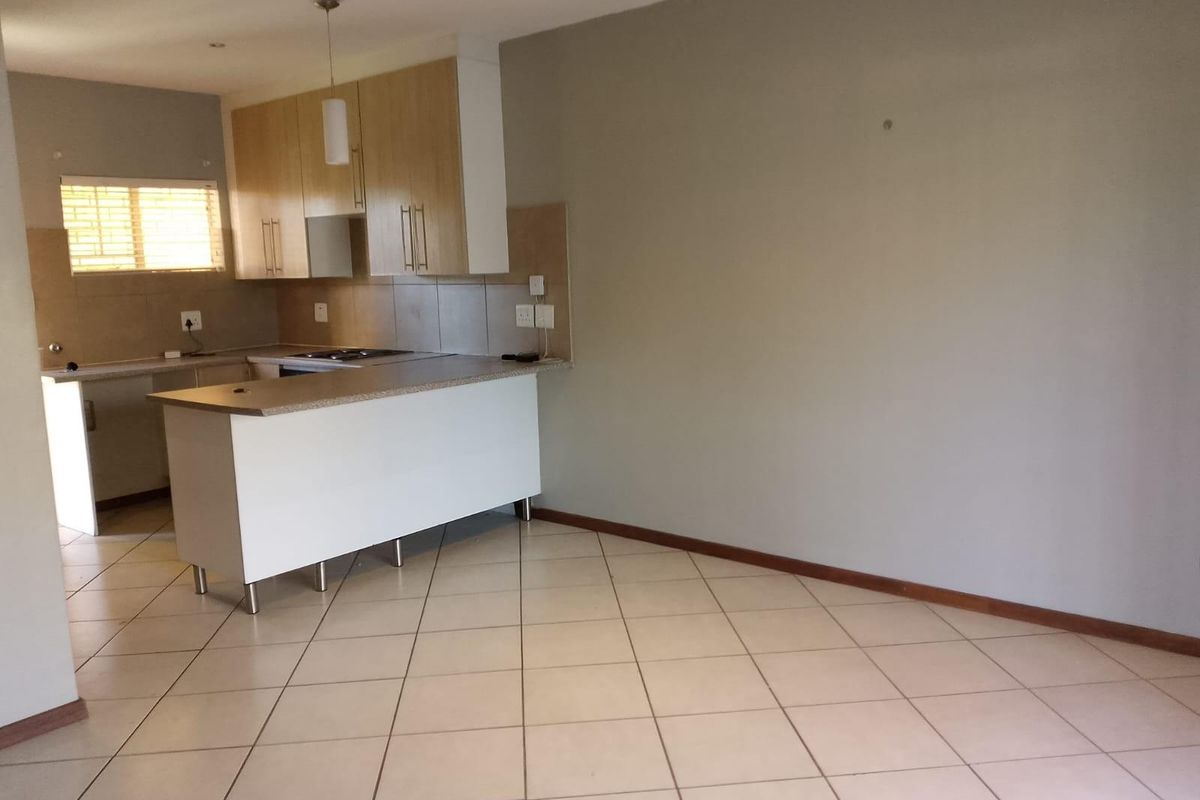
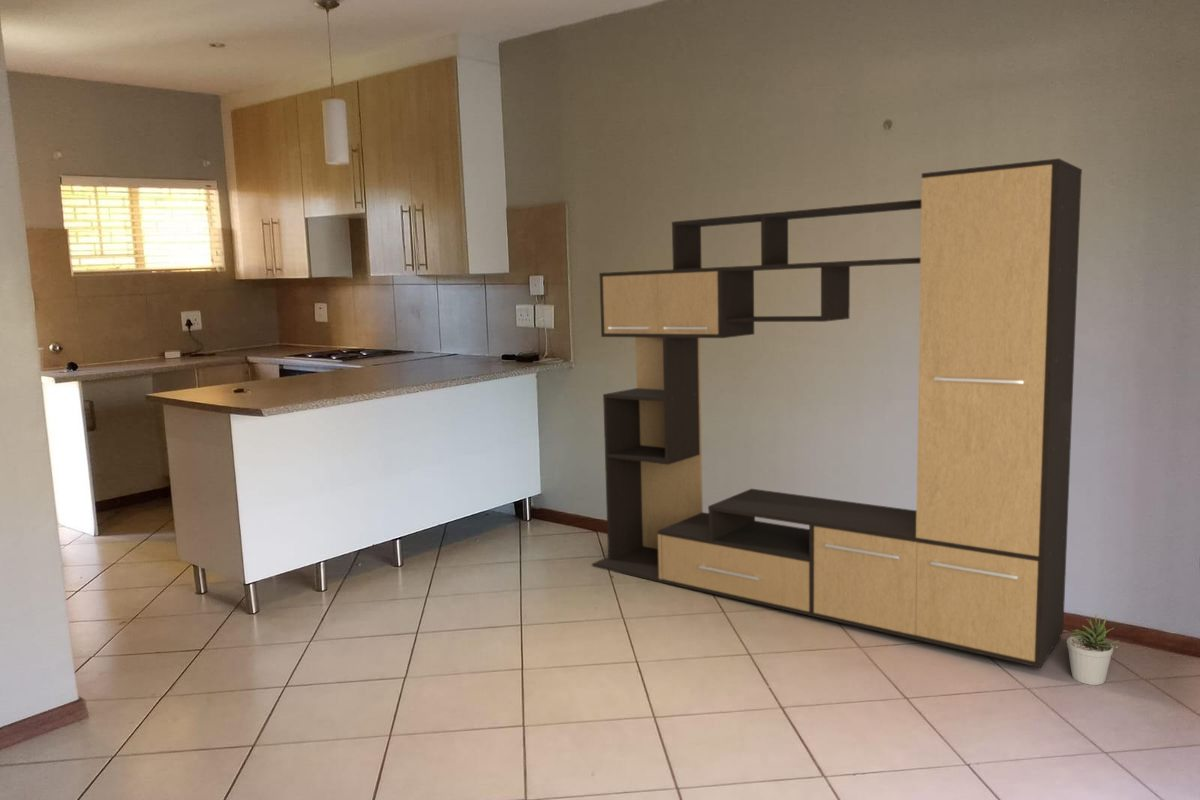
+ potted plant [1065,615,1120,686]
+ media console [591,158,1083,669]
